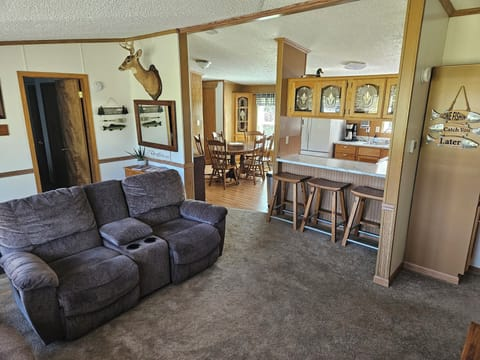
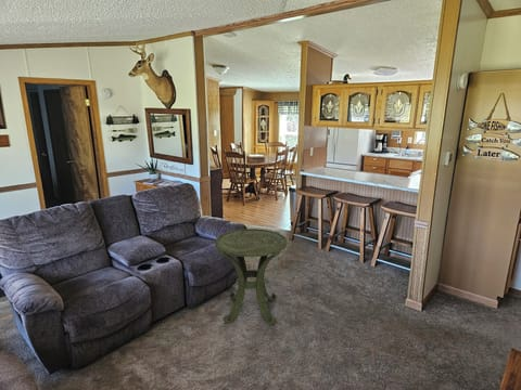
+ side table [214,227,288,326]
